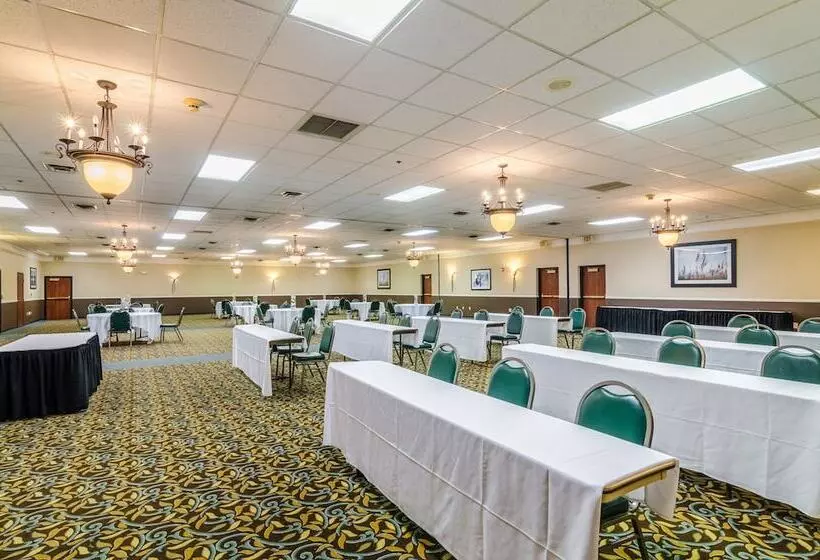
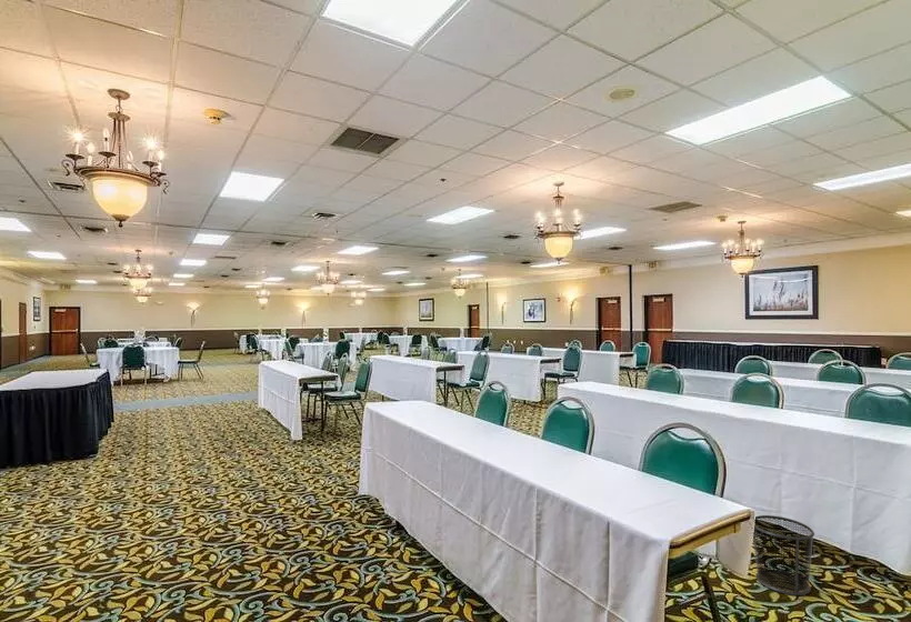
+ waste bin [752,514,815,596]
